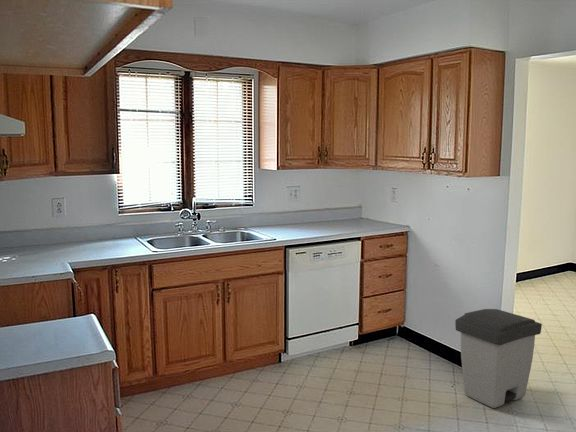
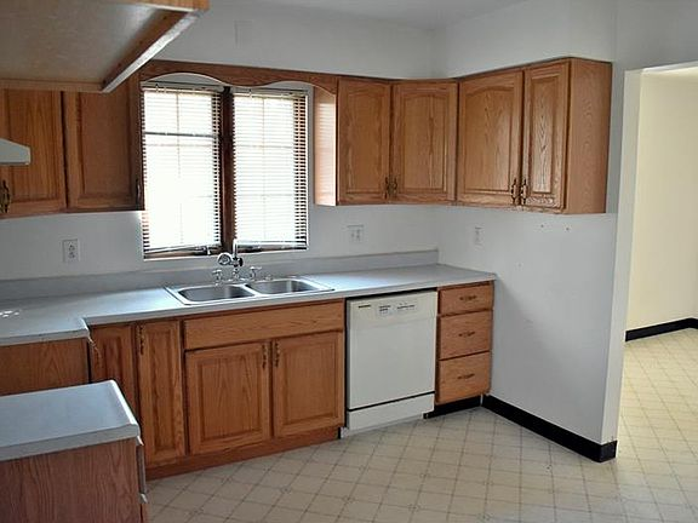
- trash can [454,308,543,409]
